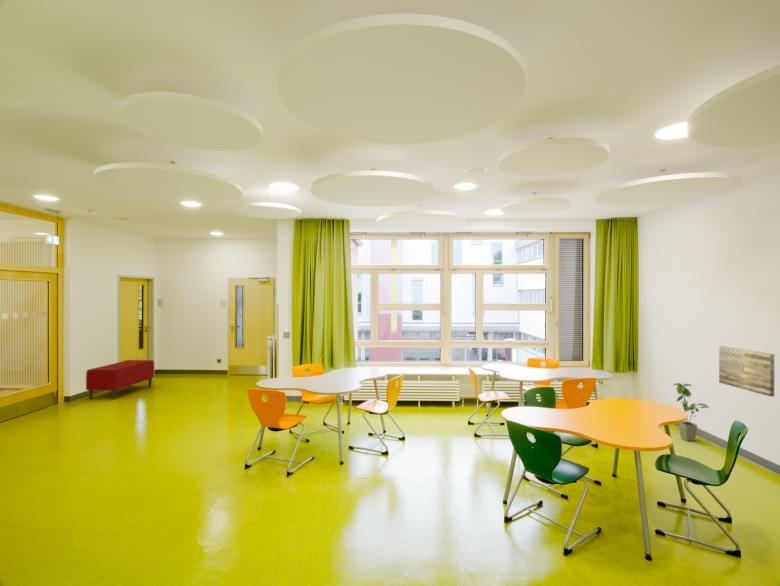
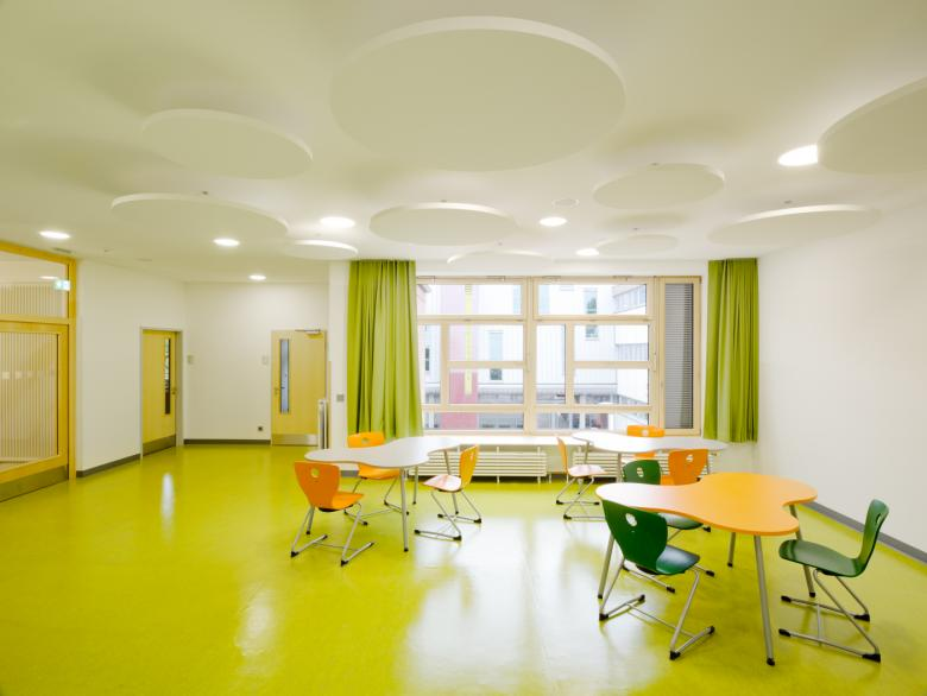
- bench [85,359,155,401]
- house plant [673,382,710,442]
- wall art [718,345,775,398]
